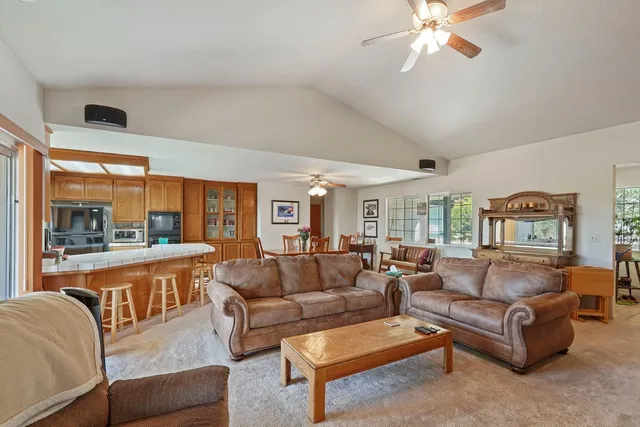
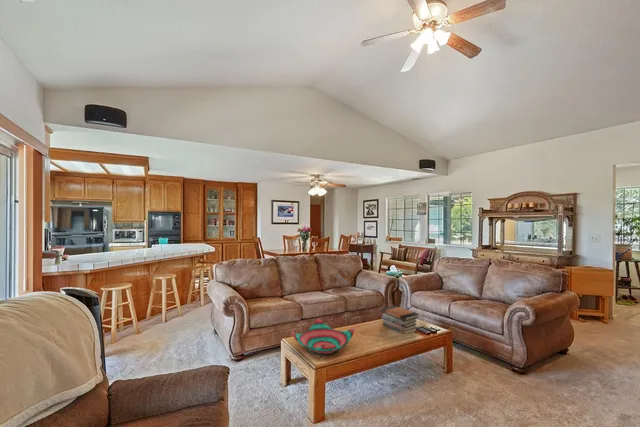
+ book stack [381,305,420,335]
+ decorative bowl [290,317,356,356]
